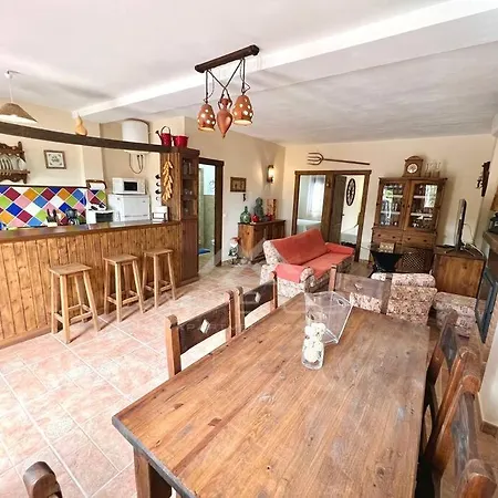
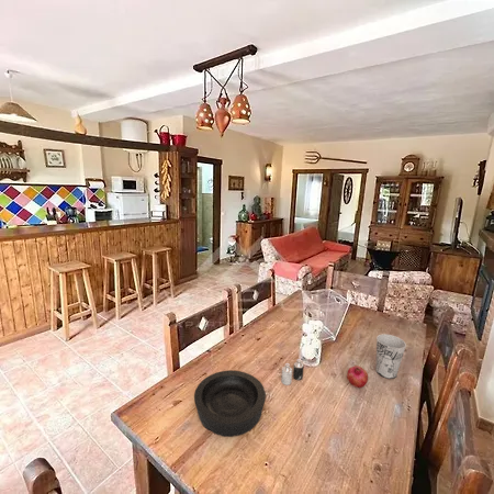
+ fruit [346,364,369,389]
+ candle [280,358,305,386]
+ bowl [193,369,267,438]
+ cup [374,333,407,380]
